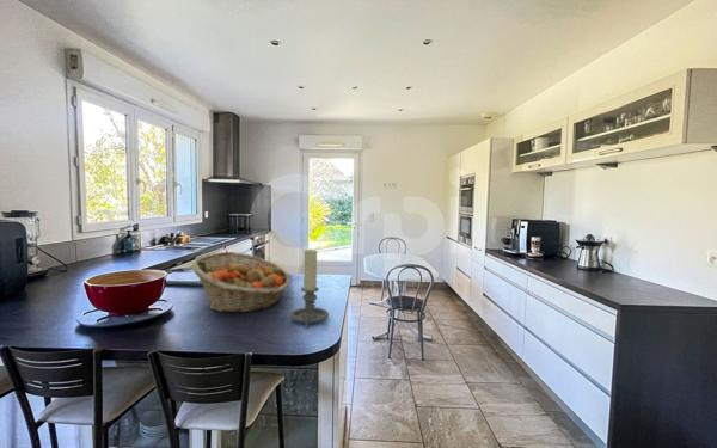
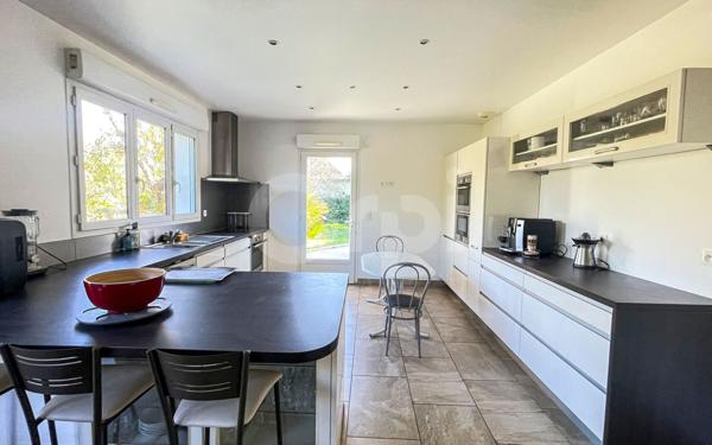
- candle holder [289,248,330,329]
- fruit basket [190,251,292,314]
